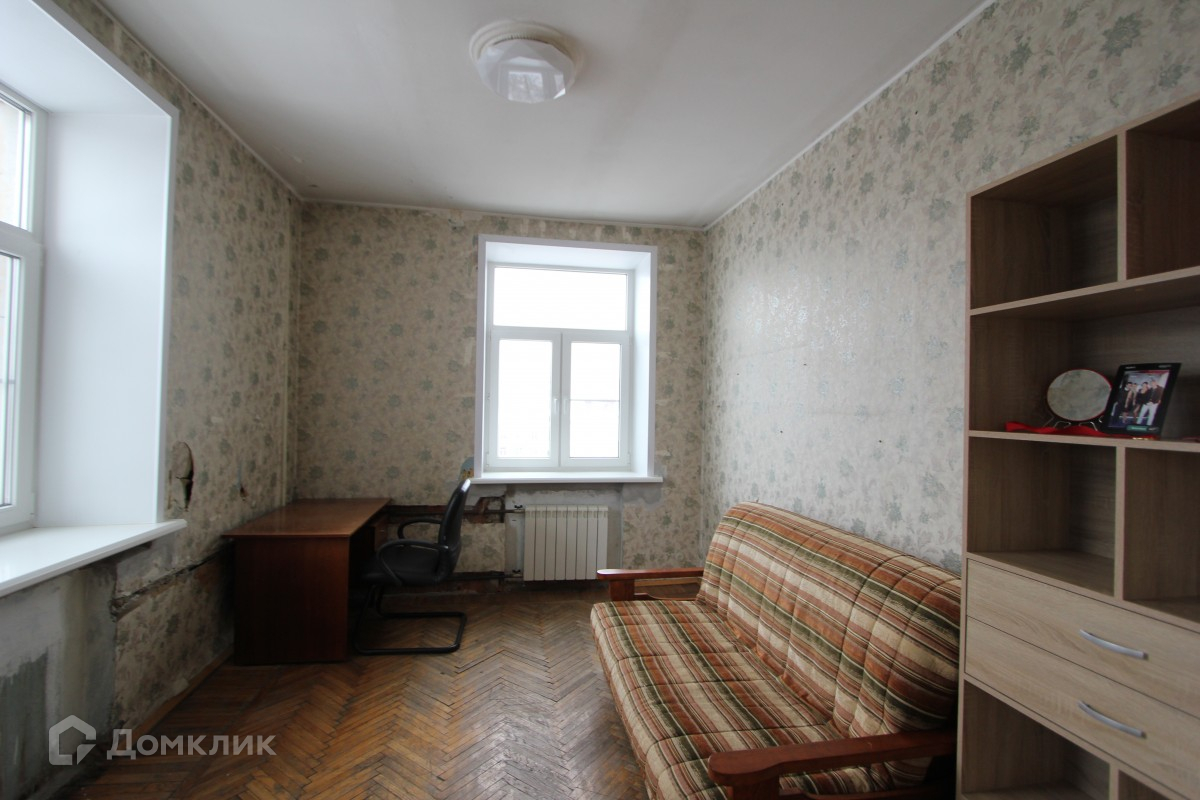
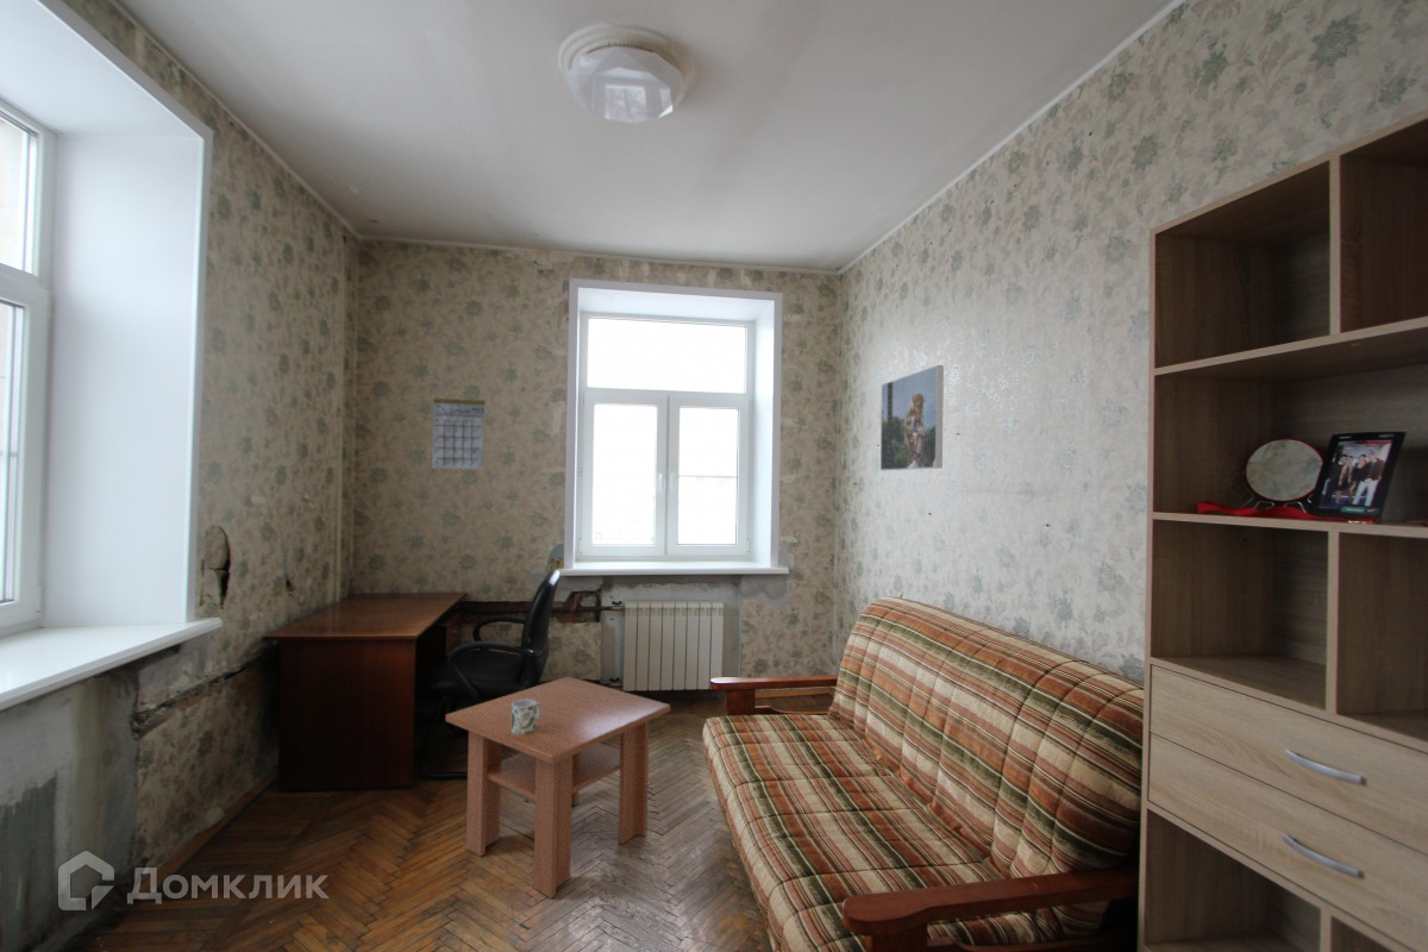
+ coffee table [444,675,671,900]
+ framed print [879,364,945,471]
+ calendar [431,383,487,470]
+ mug [512,700,541,734]
